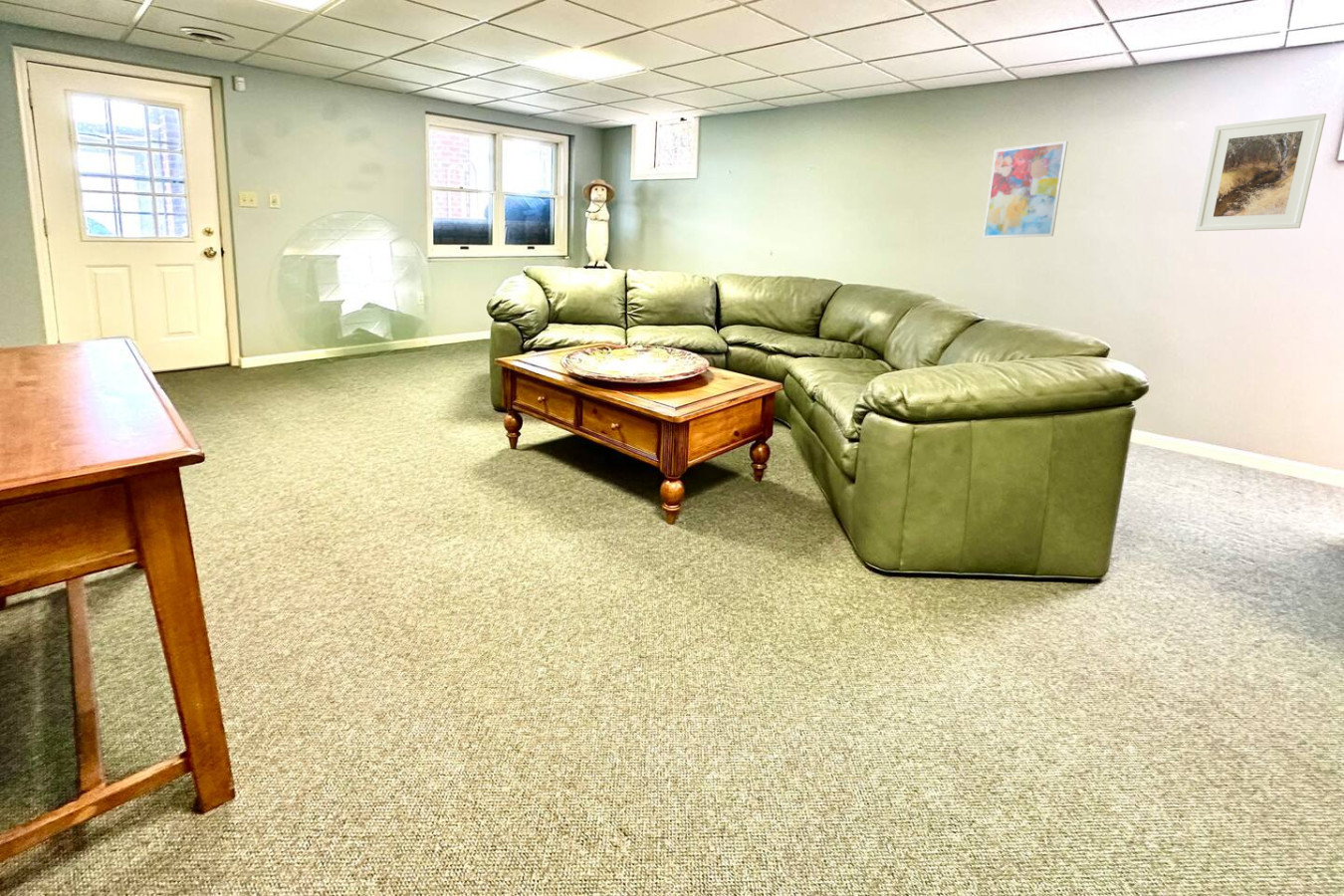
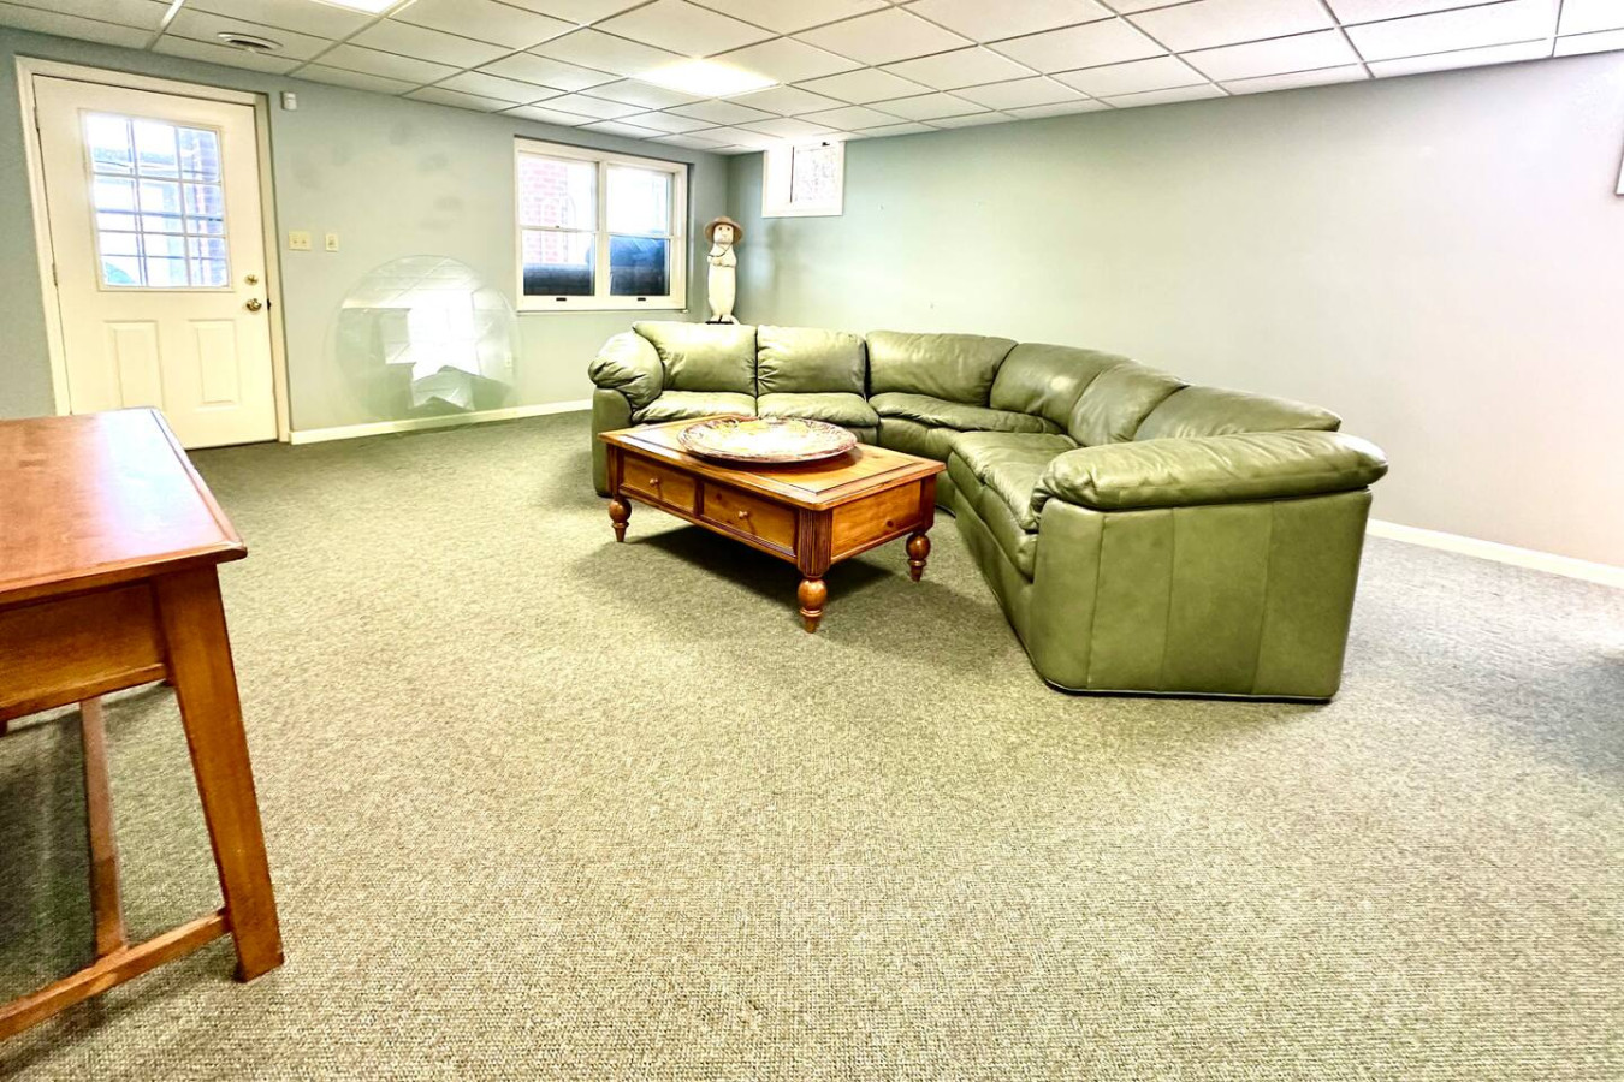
- wall art [982,140,1069,239]
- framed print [1194,112,1327,232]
